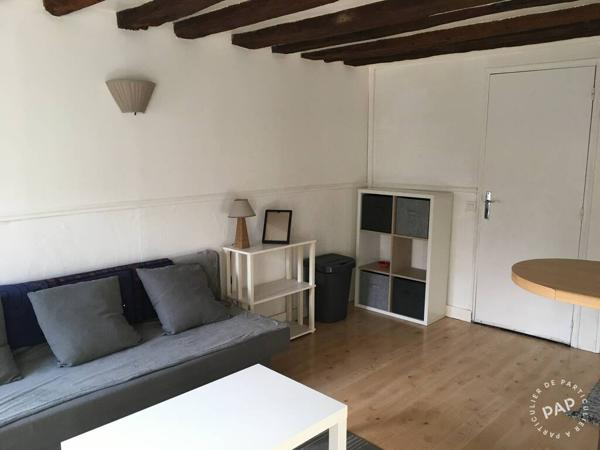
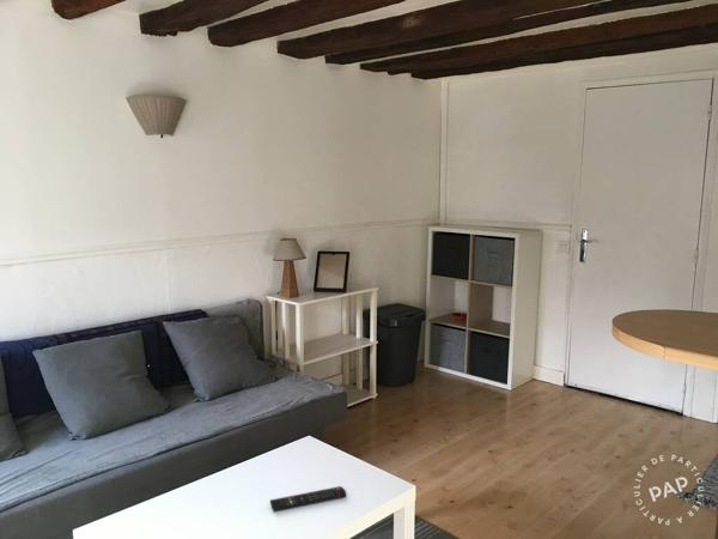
+ remote control [269,485,347,513]
